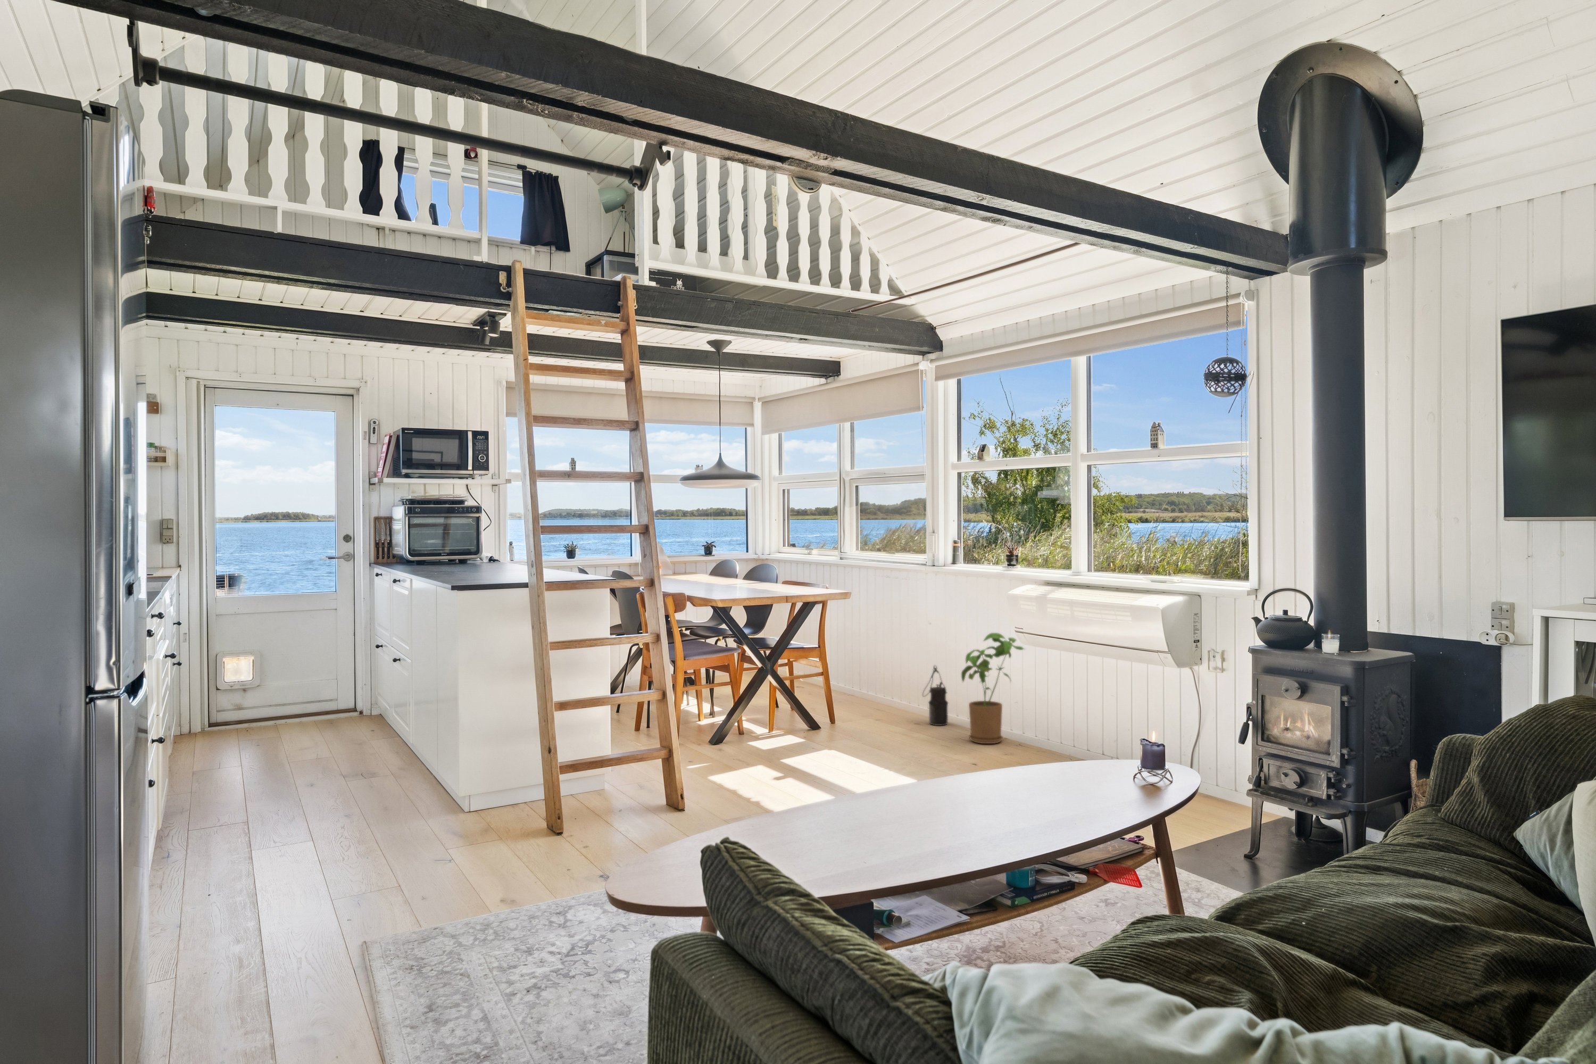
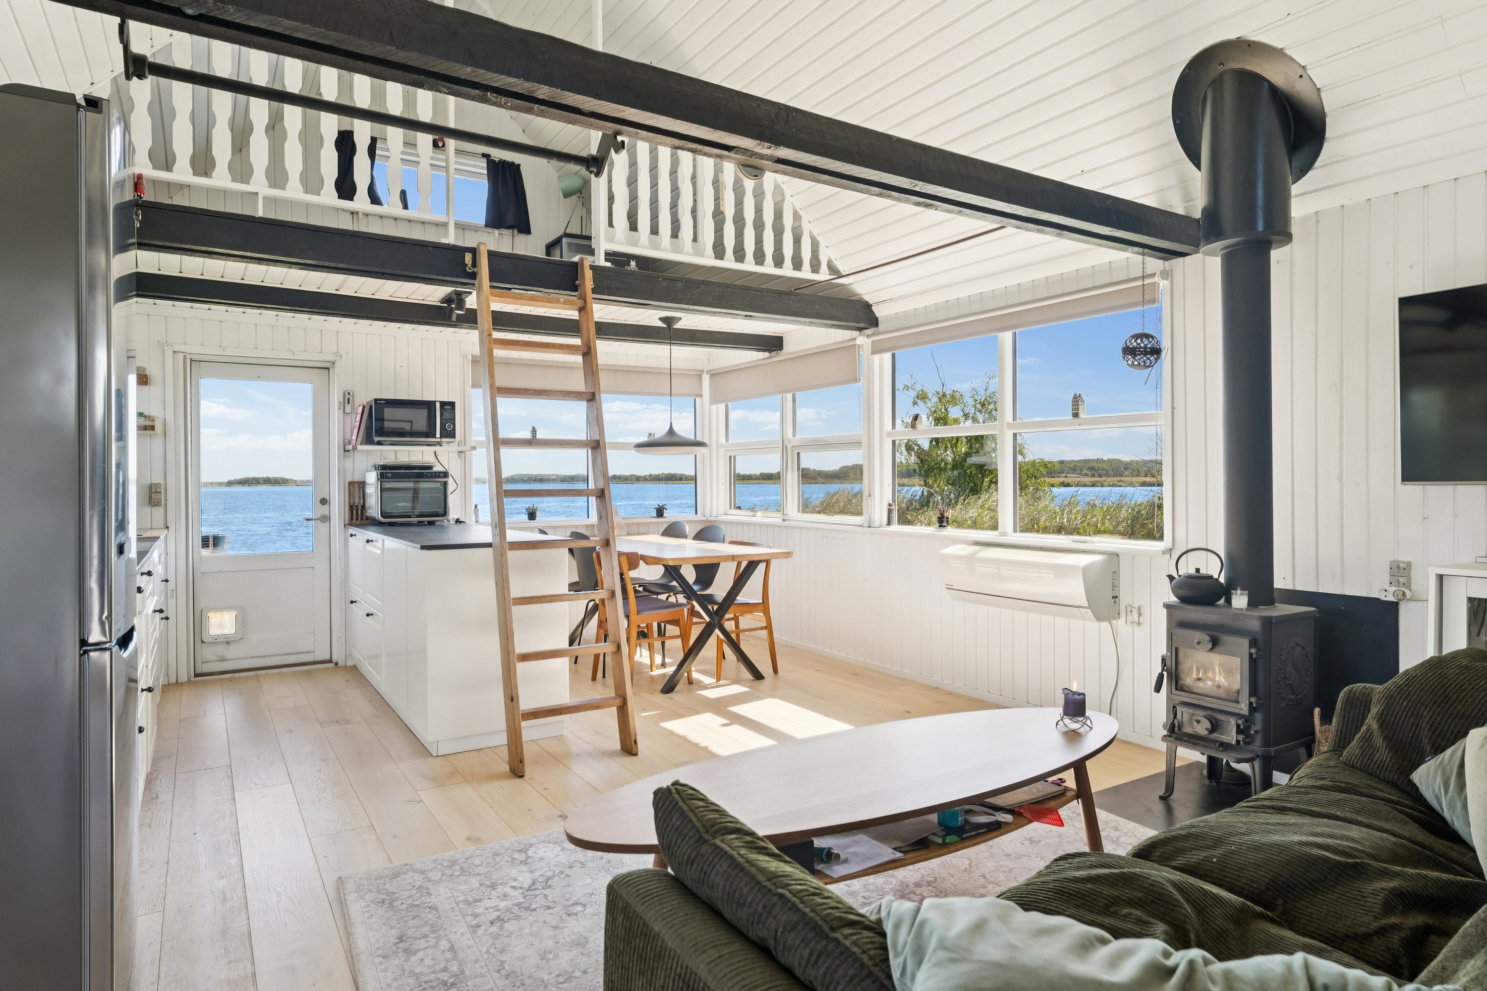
- house plant [961,632,1027,745]
- lantern [922,665,949,727]
